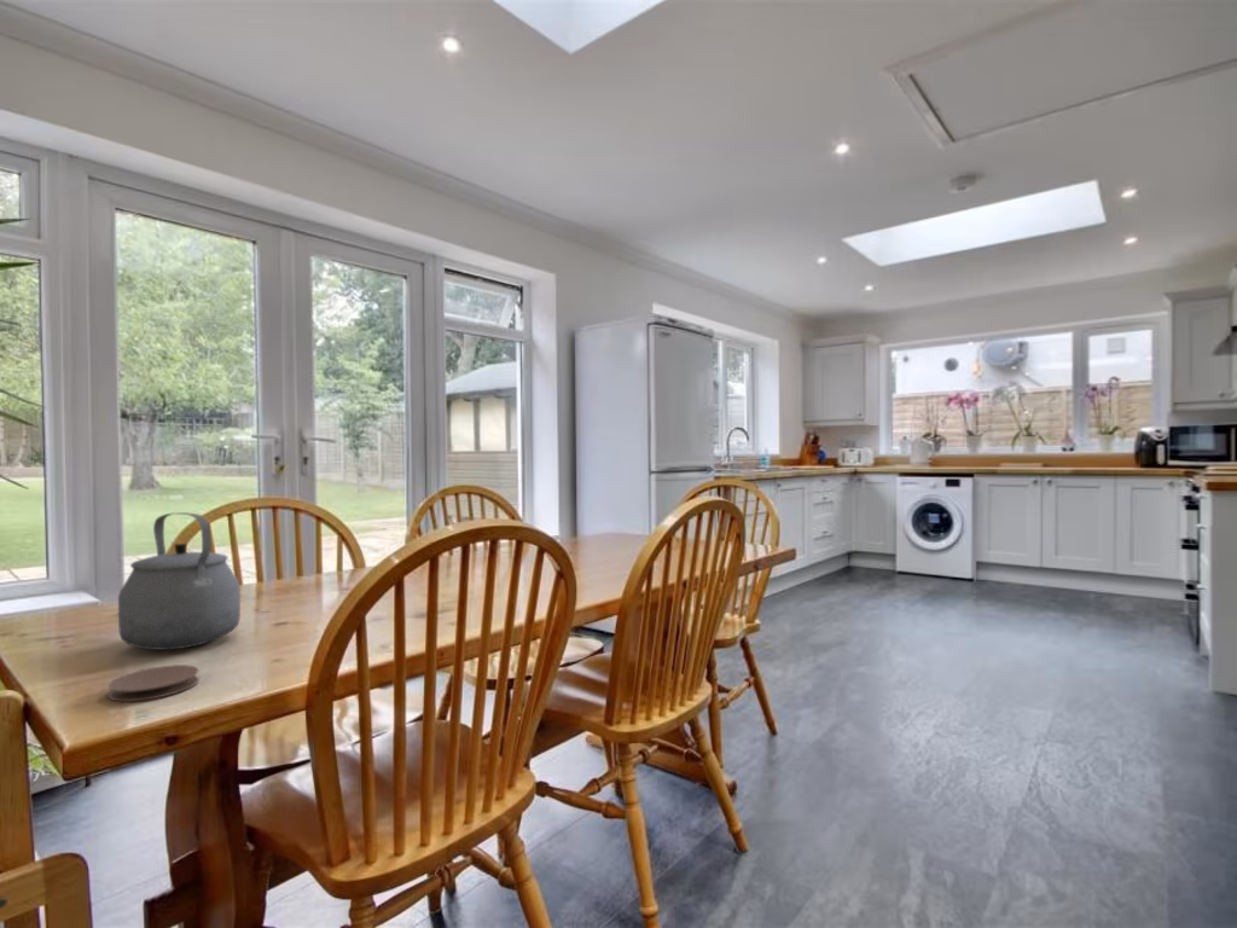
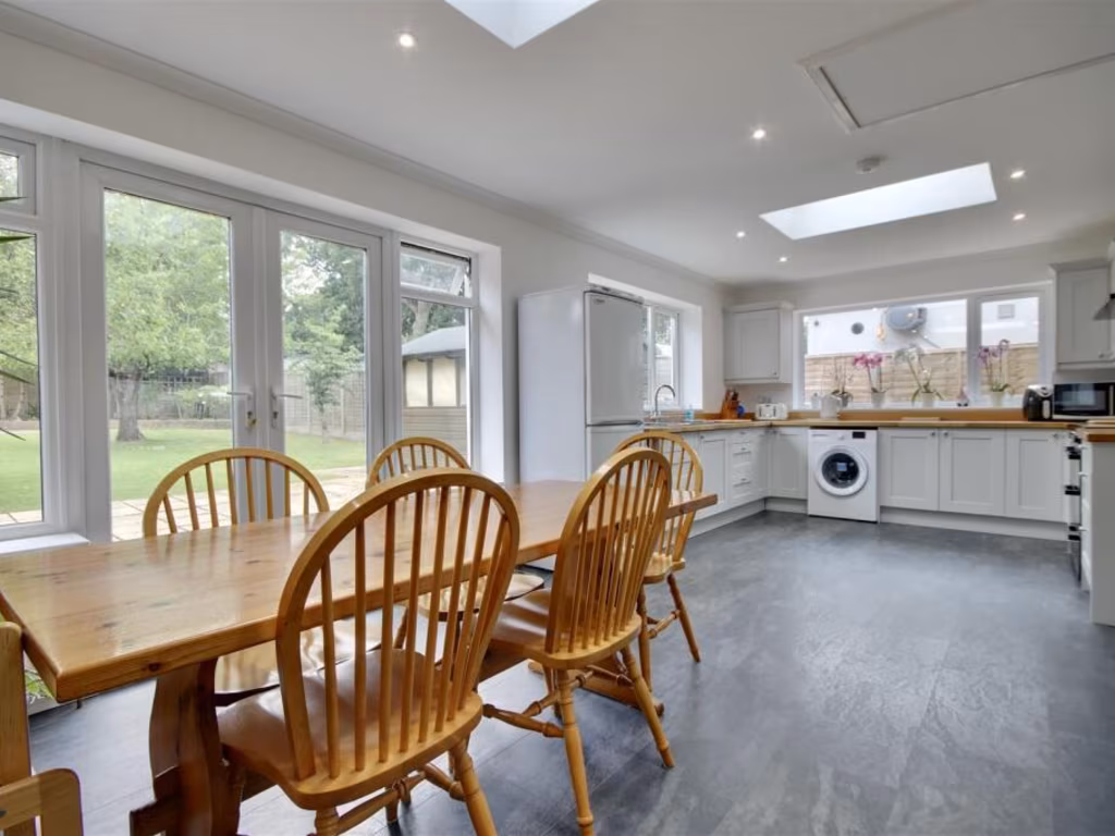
- tea kettle [117,511,242,651]
- coaster [108,663,201,702]
